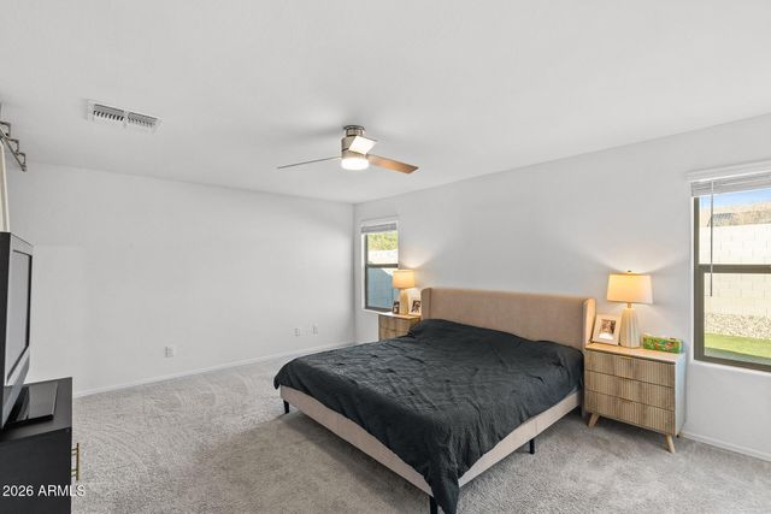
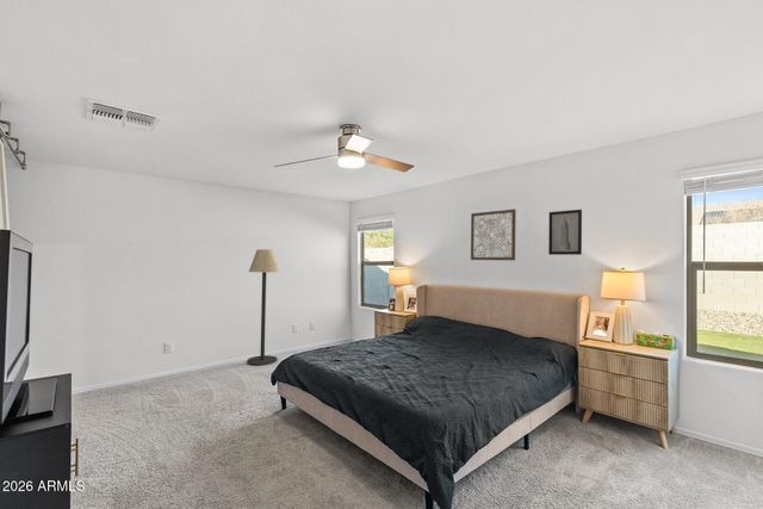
+ floor lamp [246,248,280,366]
+ wall art [547,209,583,256]
+ wall art [470,207,517,261]
